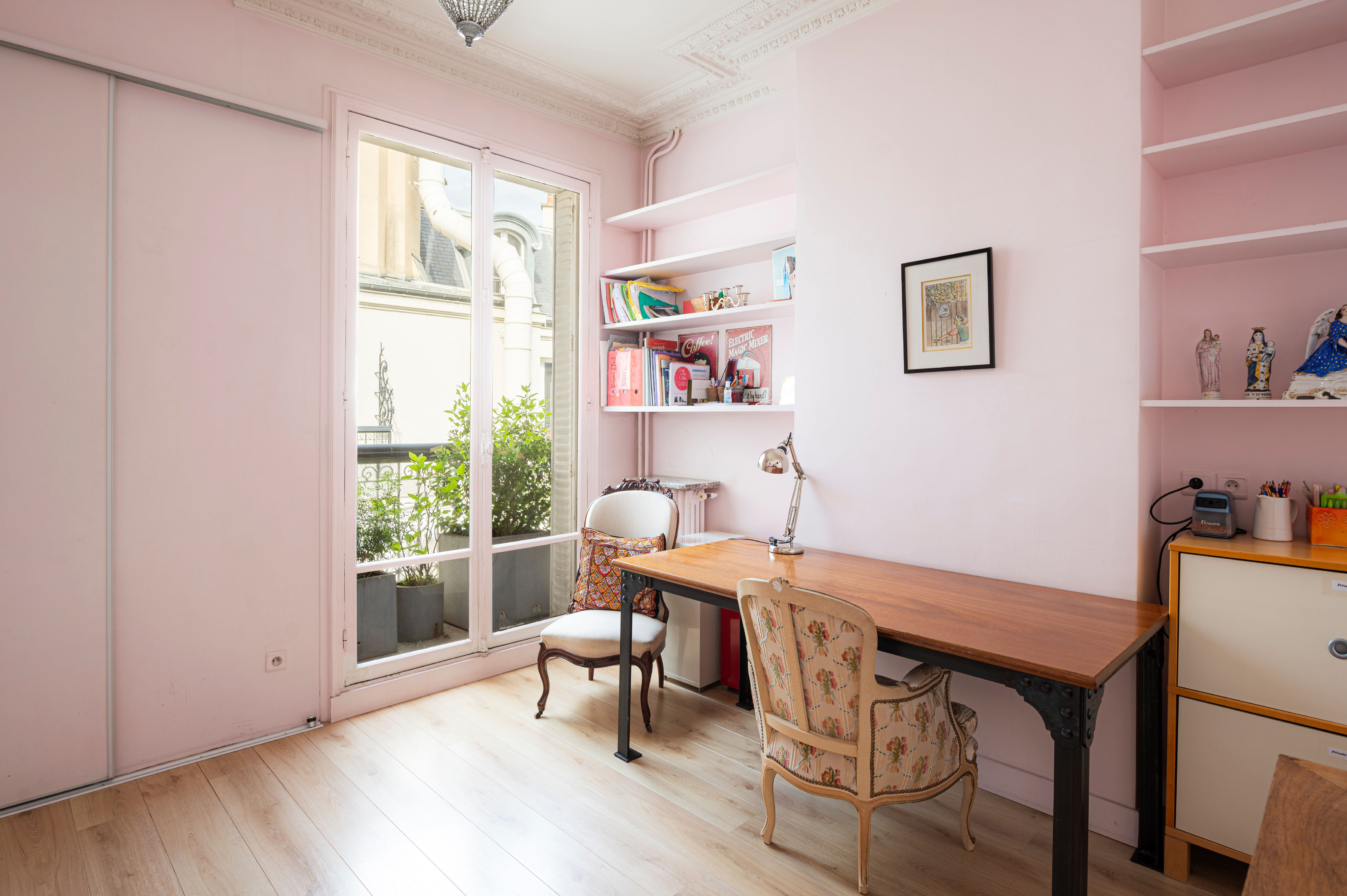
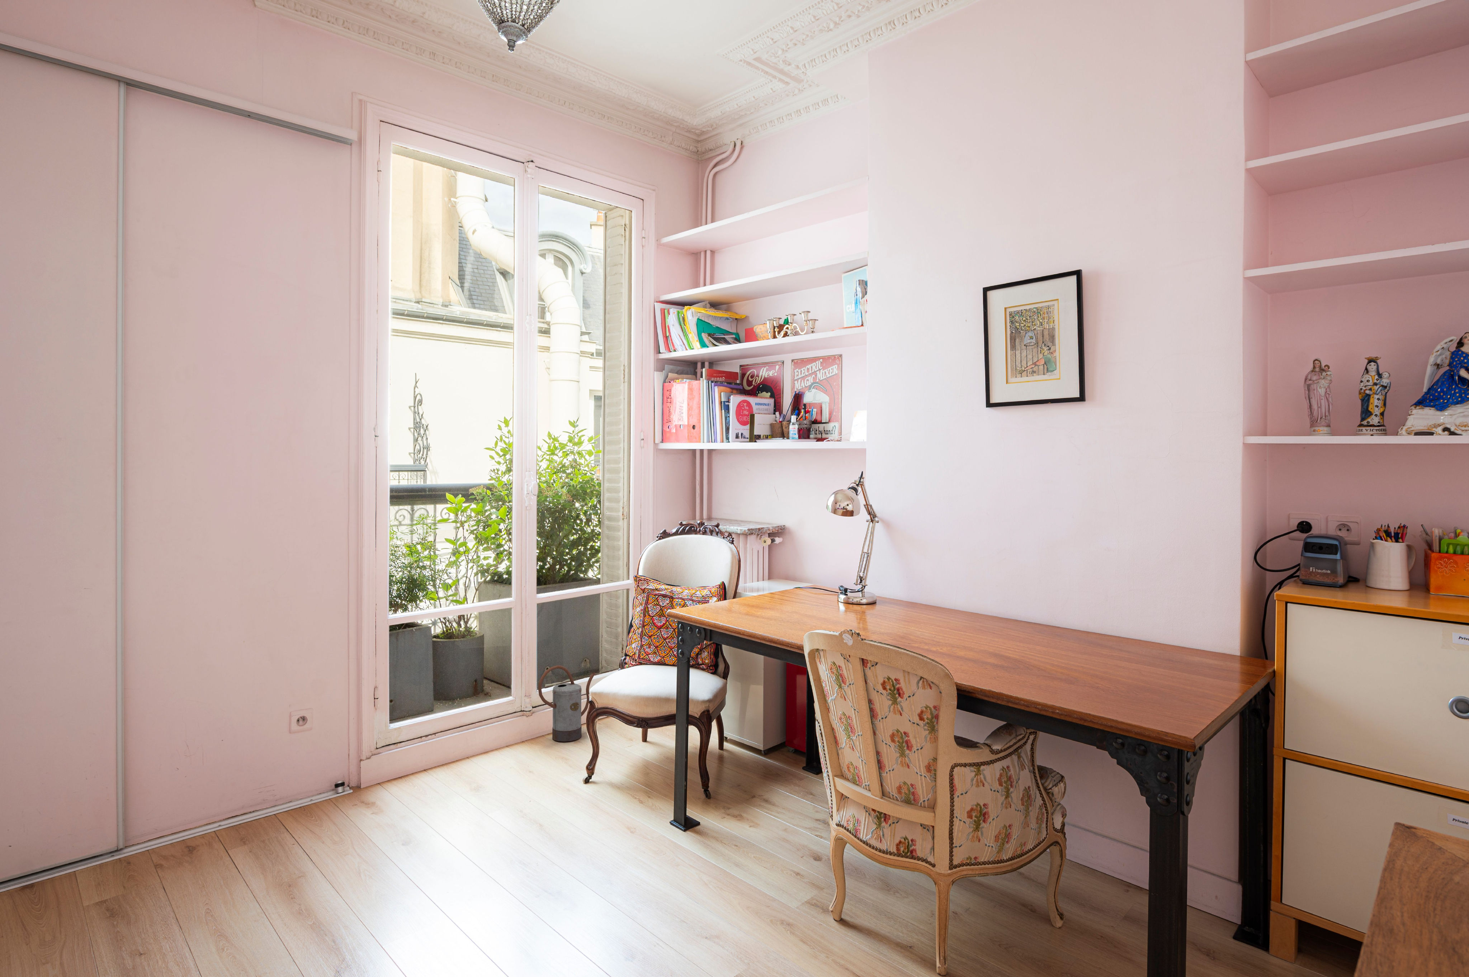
+ watering can [538,665,595,743]
